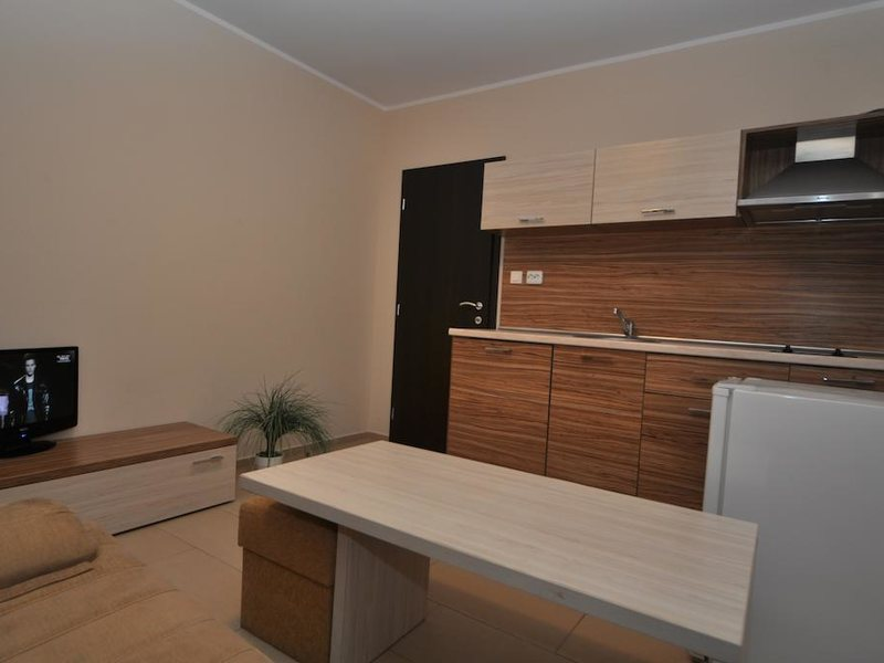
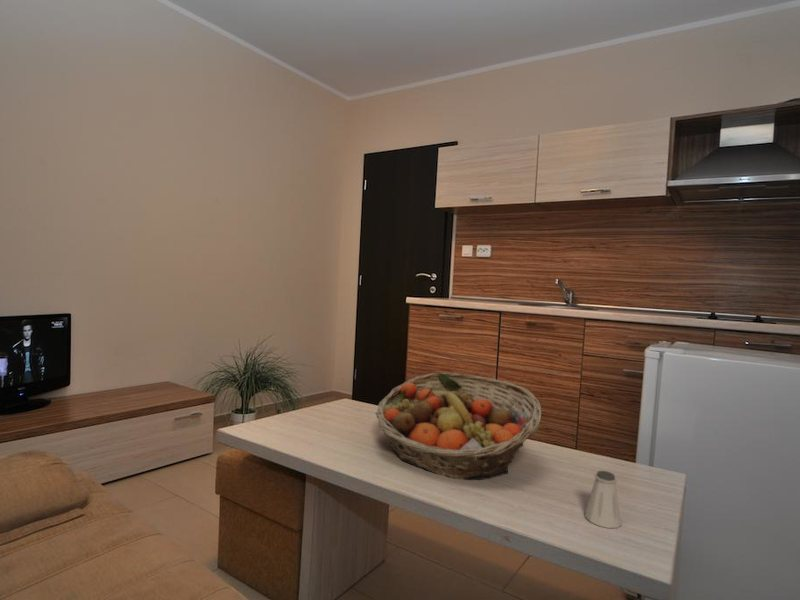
+ fruit basket [375,371,543,481]
+ saltshaker [584,470,622,529]
